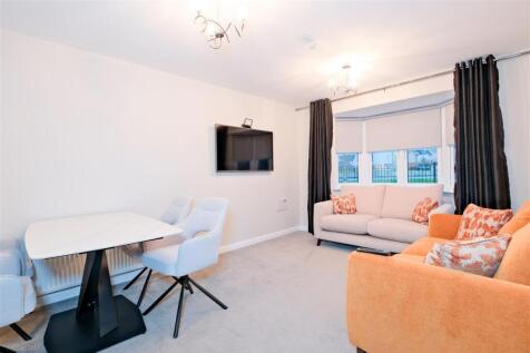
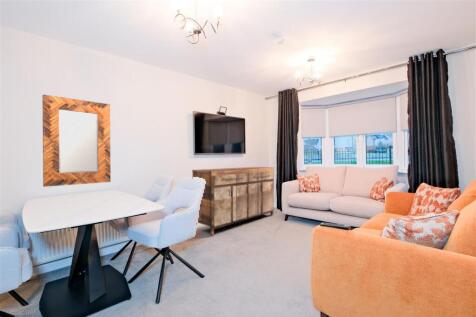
+ home mirror [42,94,112,188]
+ sideboard [191,166,275,236]
